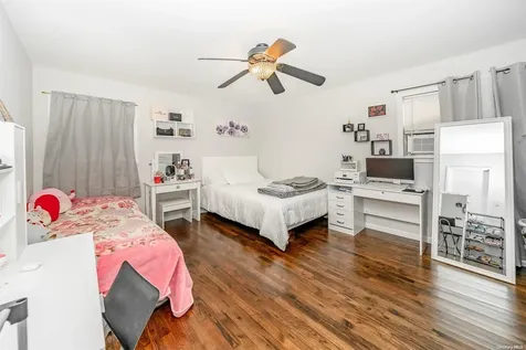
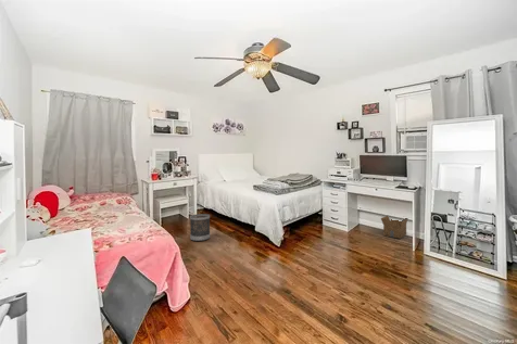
+ cardboard box [380,215,408,240]
+ wastebasket [189,213,211,242]
